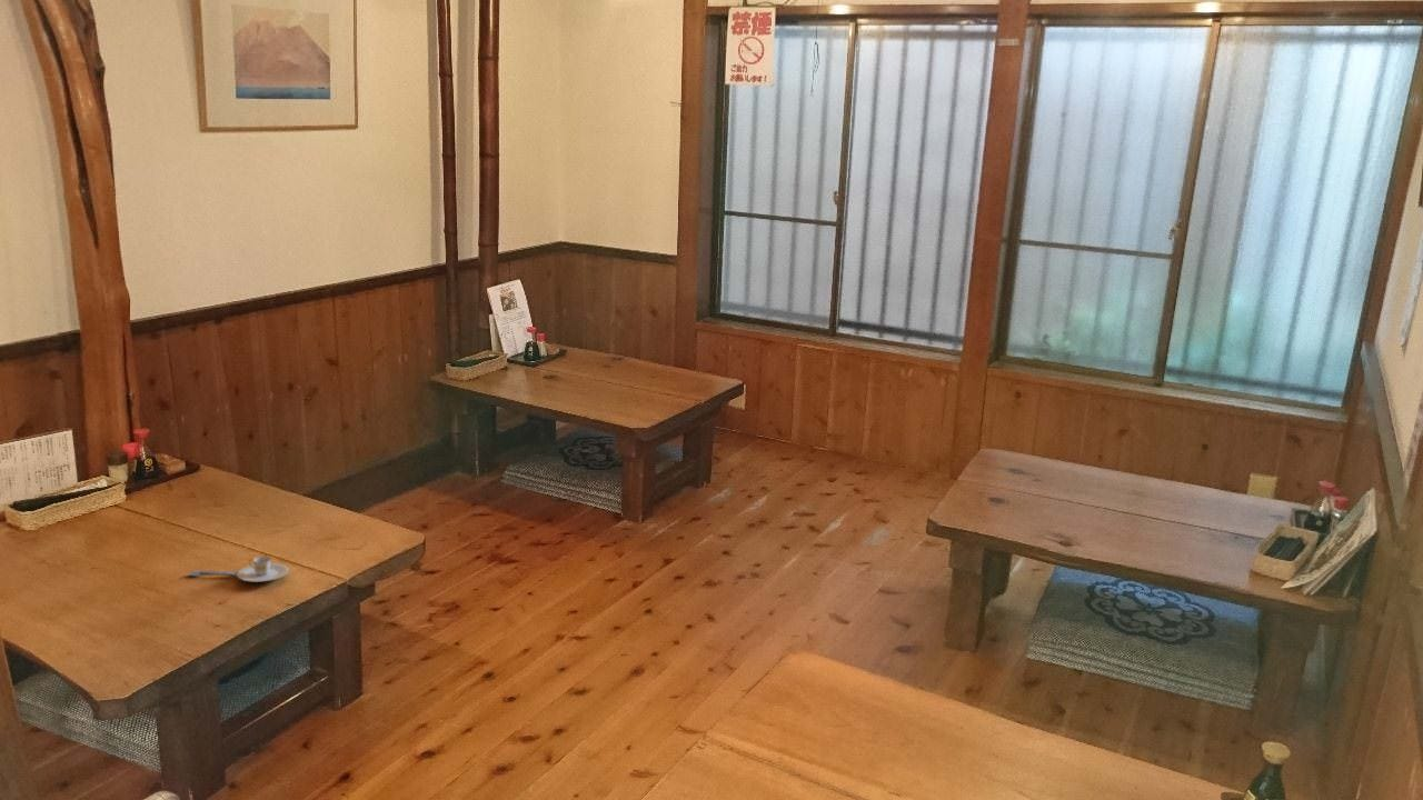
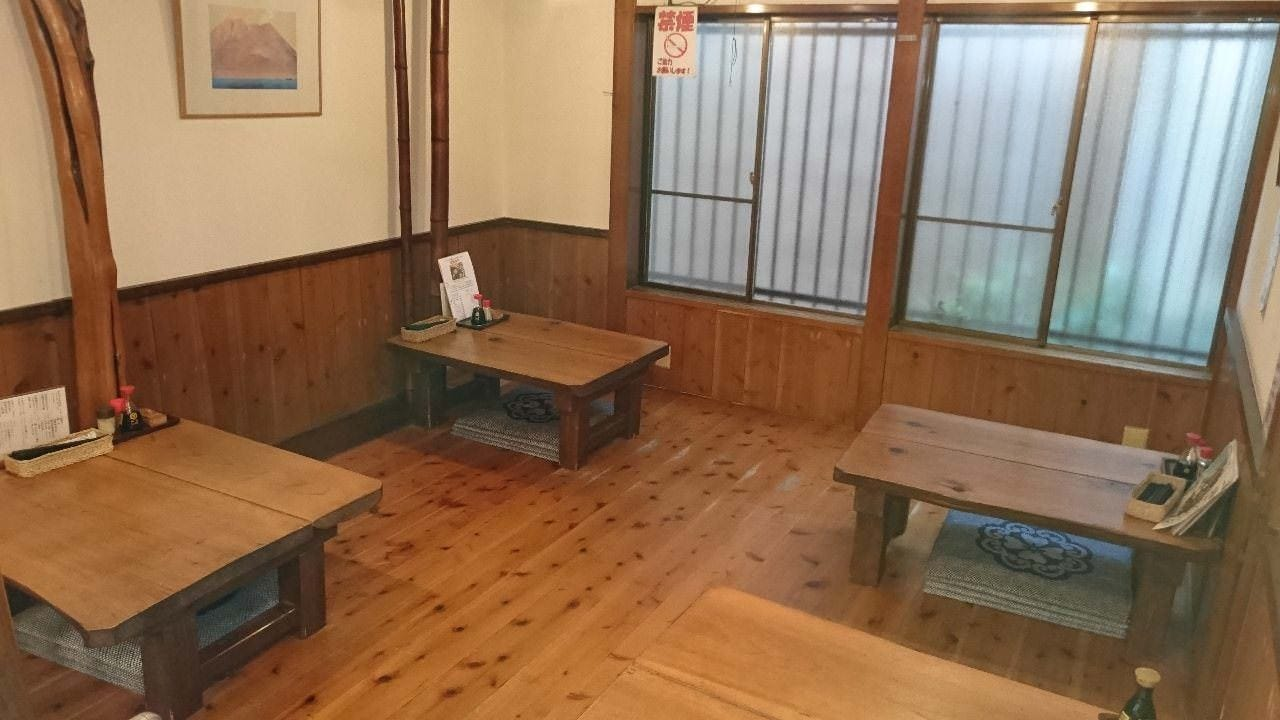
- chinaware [186,556,289,583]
